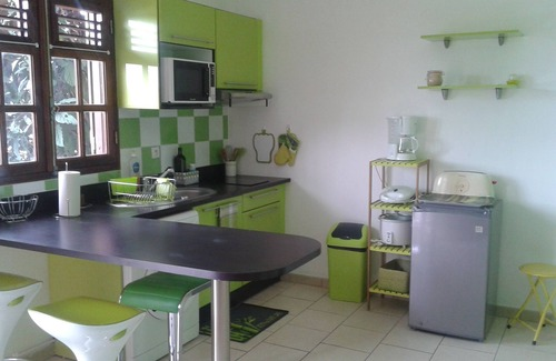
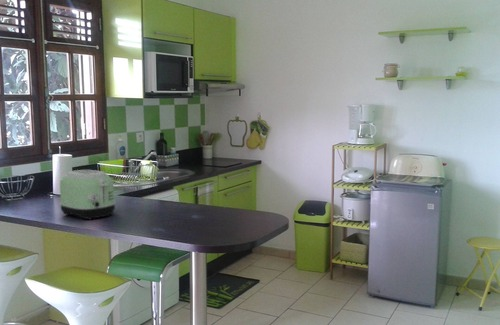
+ toaster [58,169,117,221]
